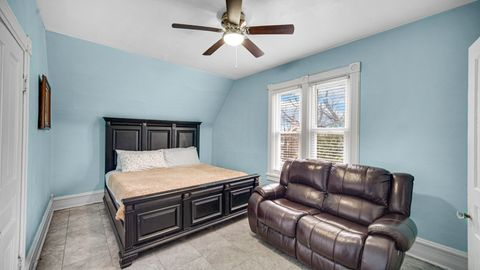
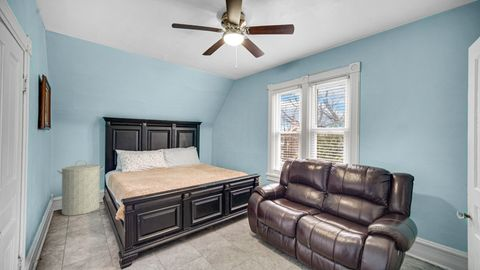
+ laundry hamper [56,159,105,217]
